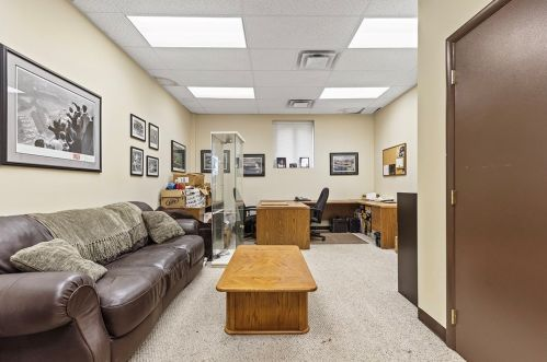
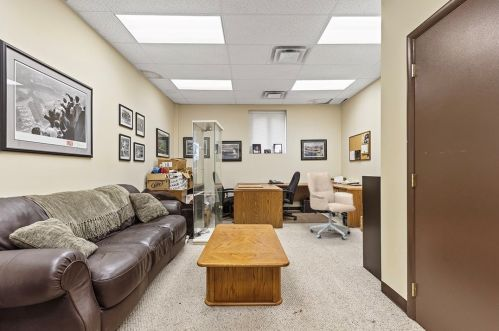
+ office chair [306,171,356,241]
